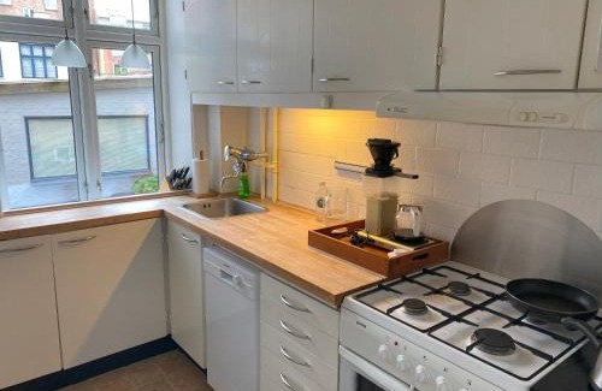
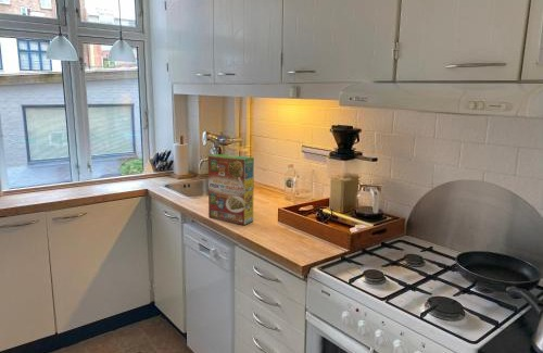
+ cereal box [207,153,255,226]
